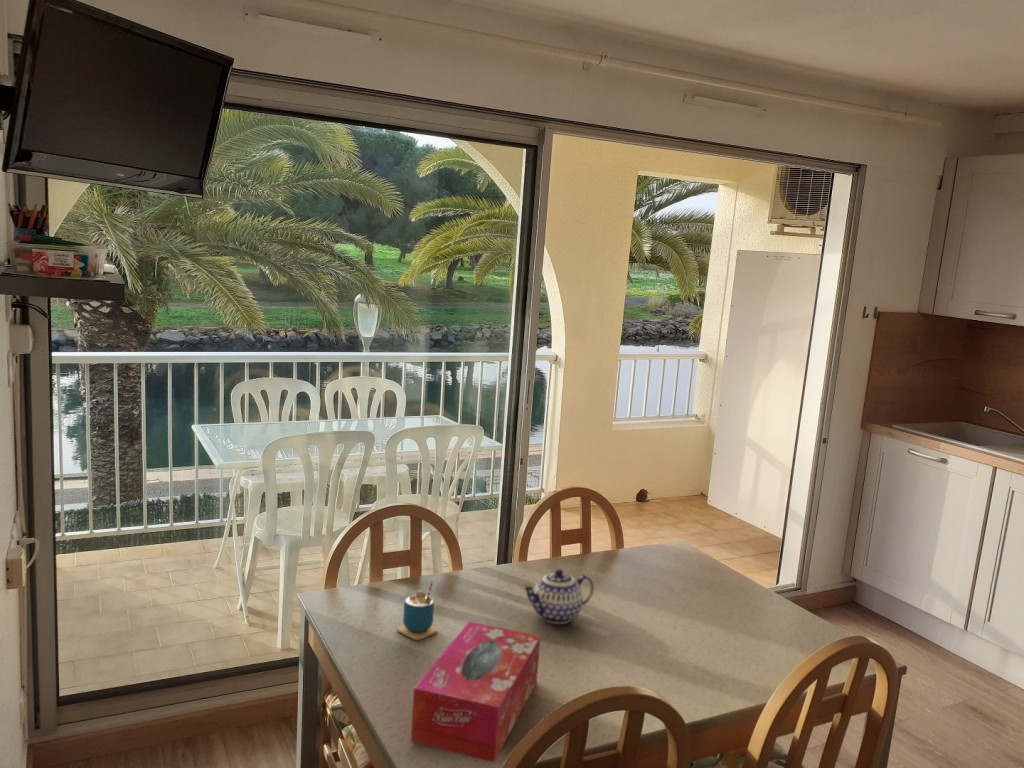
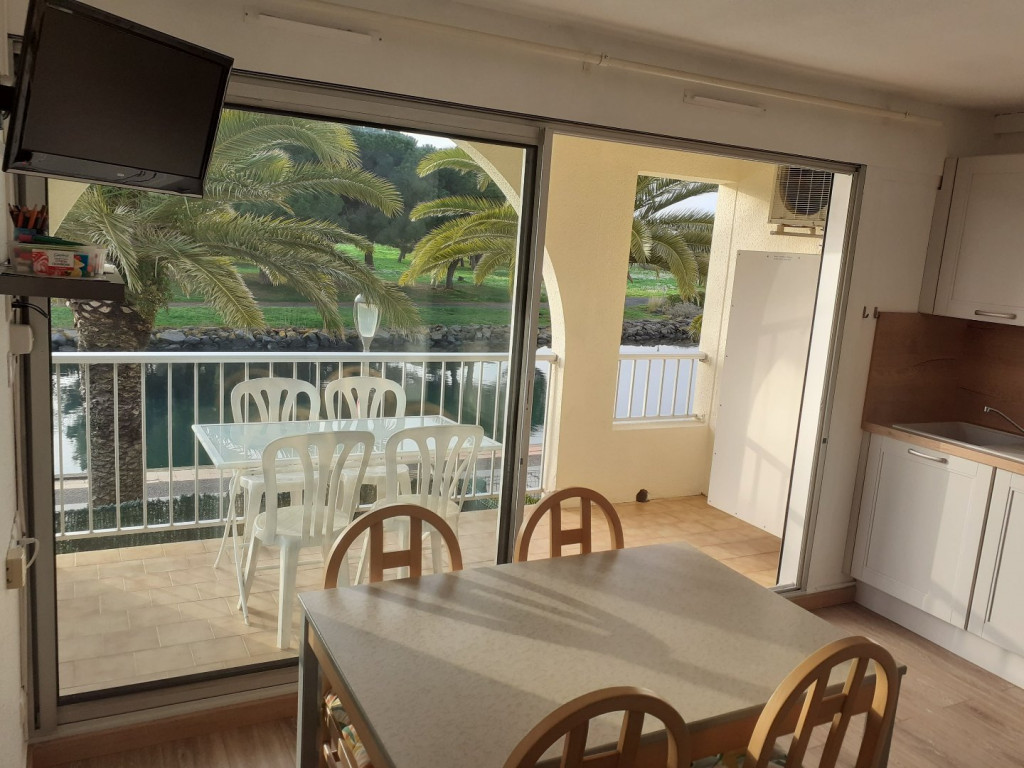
- teapot [520,568,595,625]
- cup [396,581,439,641]
- tissue box [410,621,542,763]
